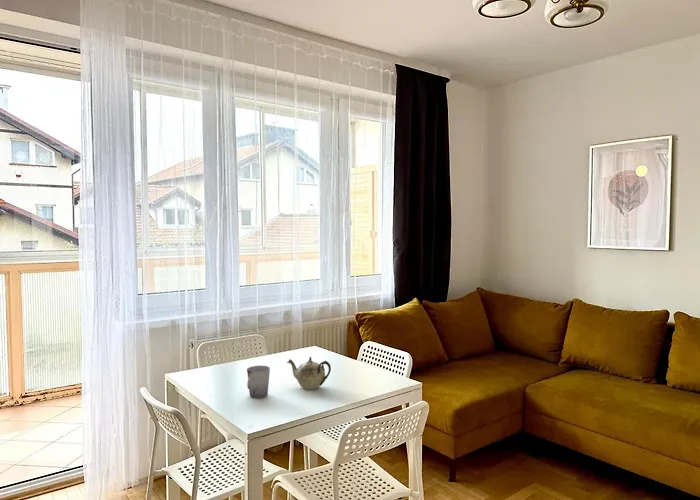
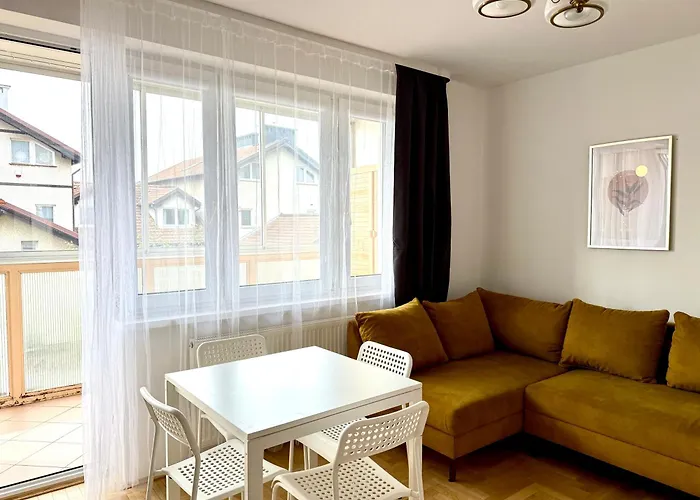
- cup [246,365,271,399]
- teapot [286,355,332,391]
